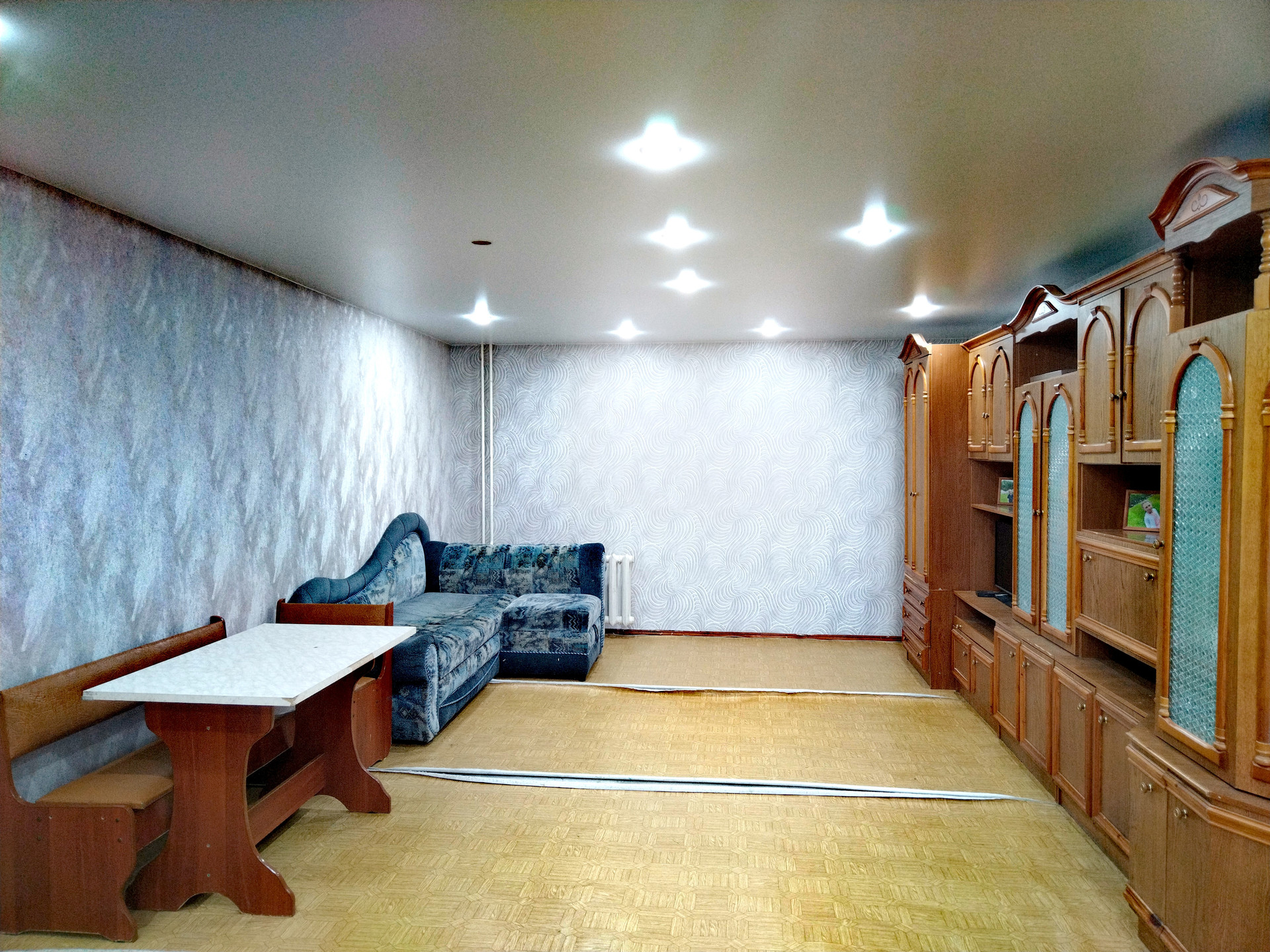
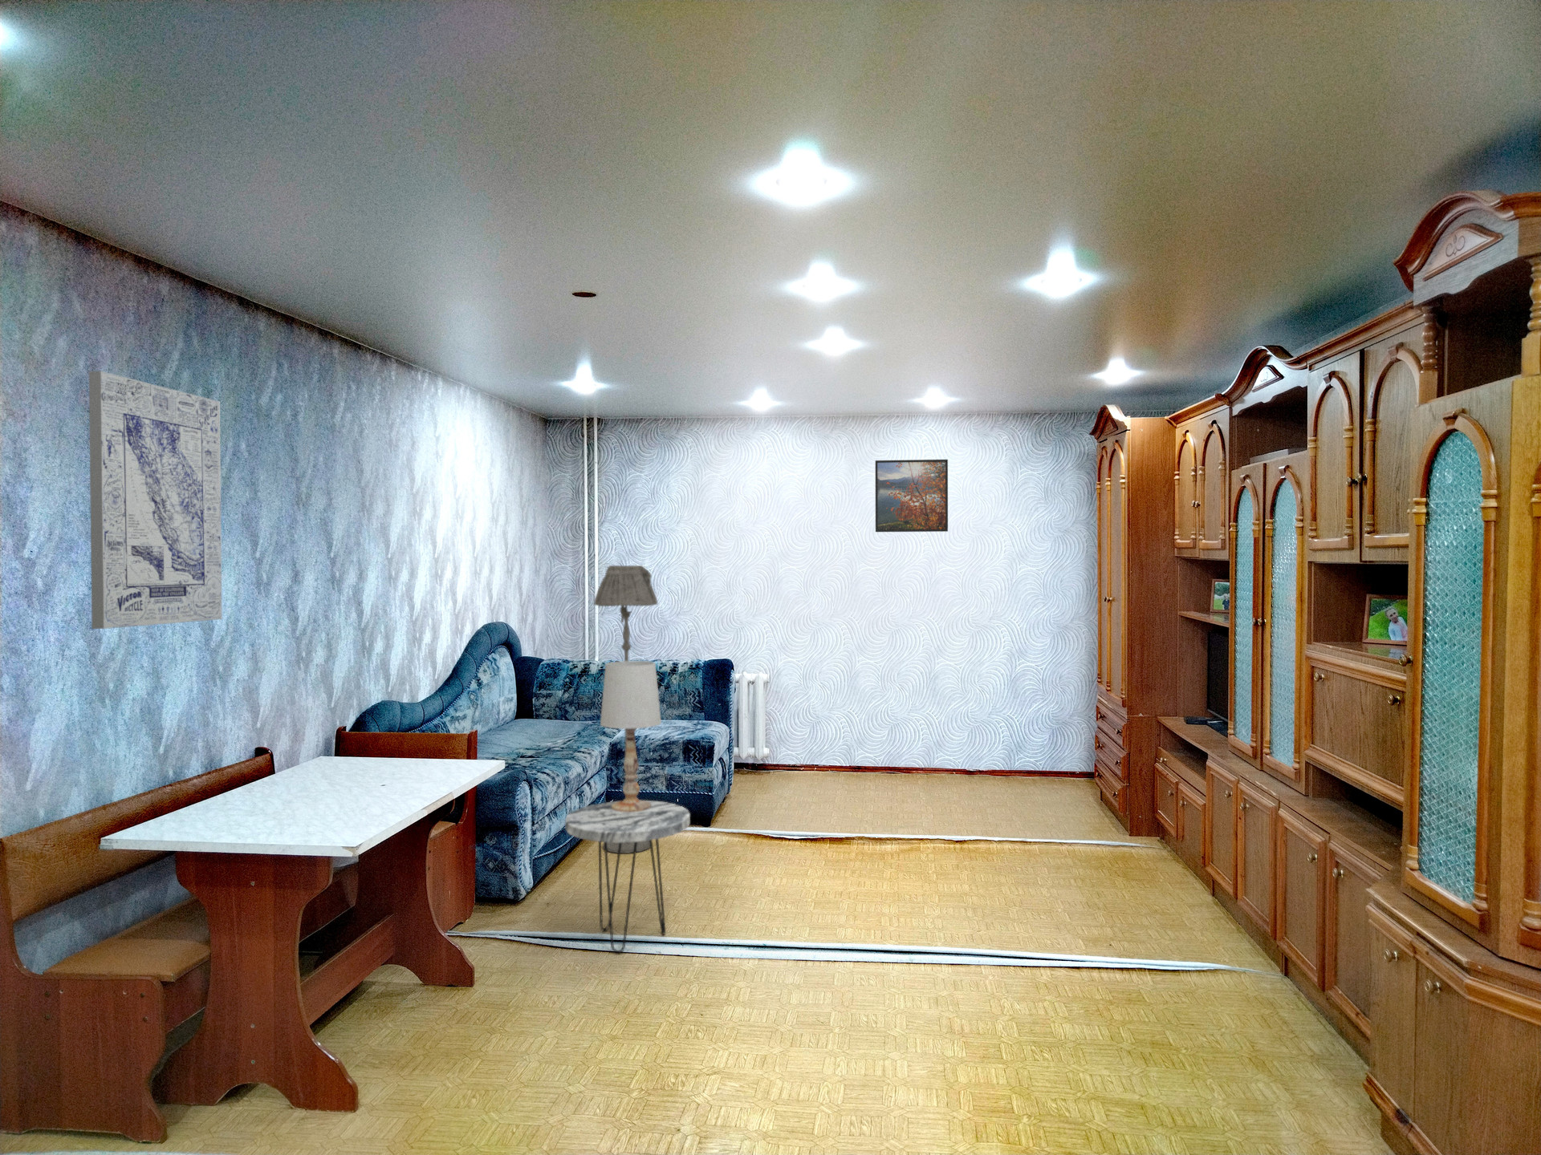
+ wall art [89,370,223,630]
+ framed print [875,459,949,533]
+ floor lamp [593,564,658,854]
+ side table [565,800,690,955]
+ table lamp [599,660,663,812]
